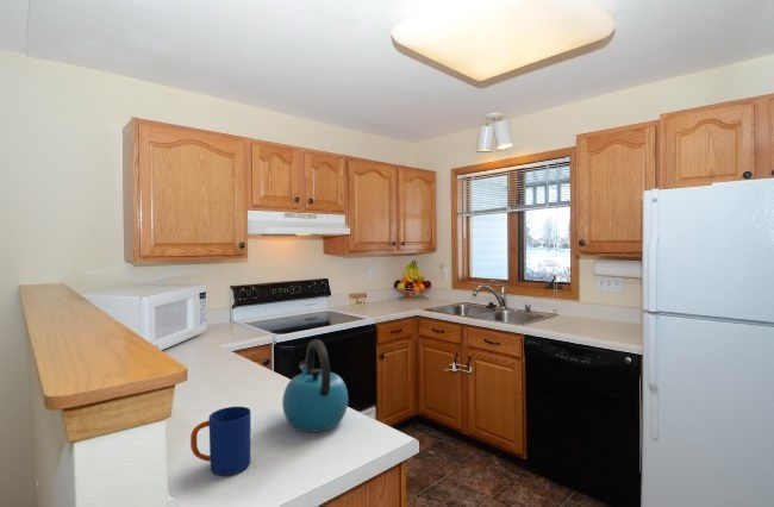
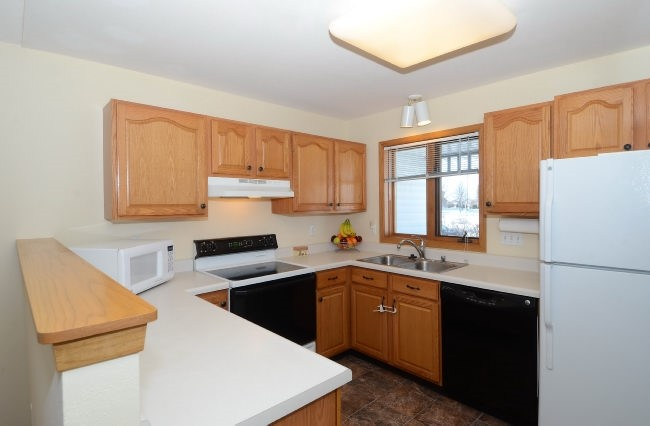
- kettle [281,338,349,433]
- mug [189,406,251,476]
